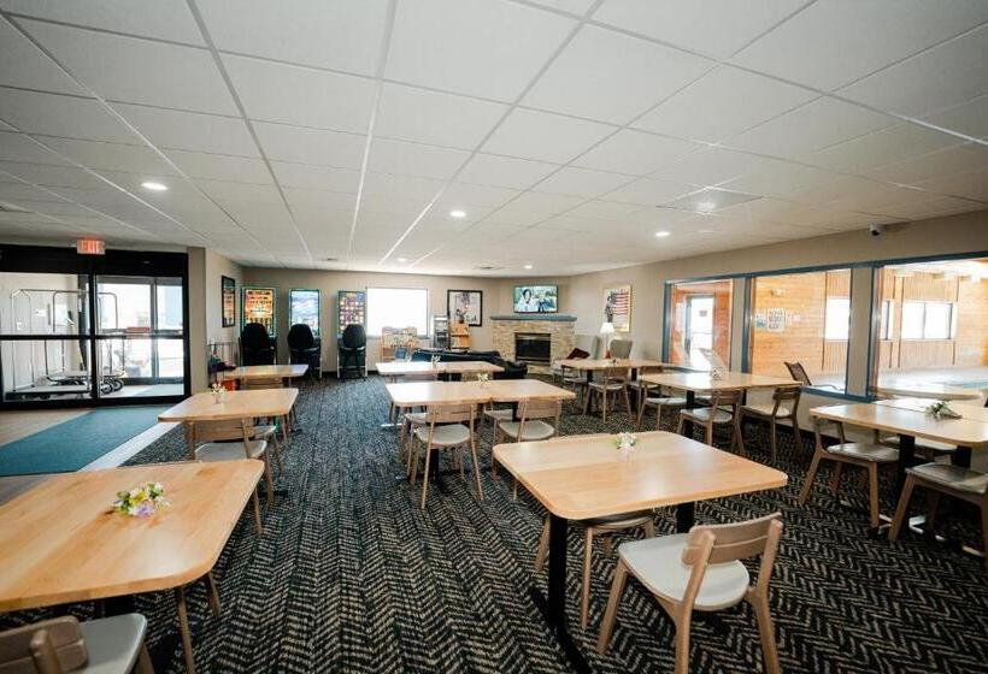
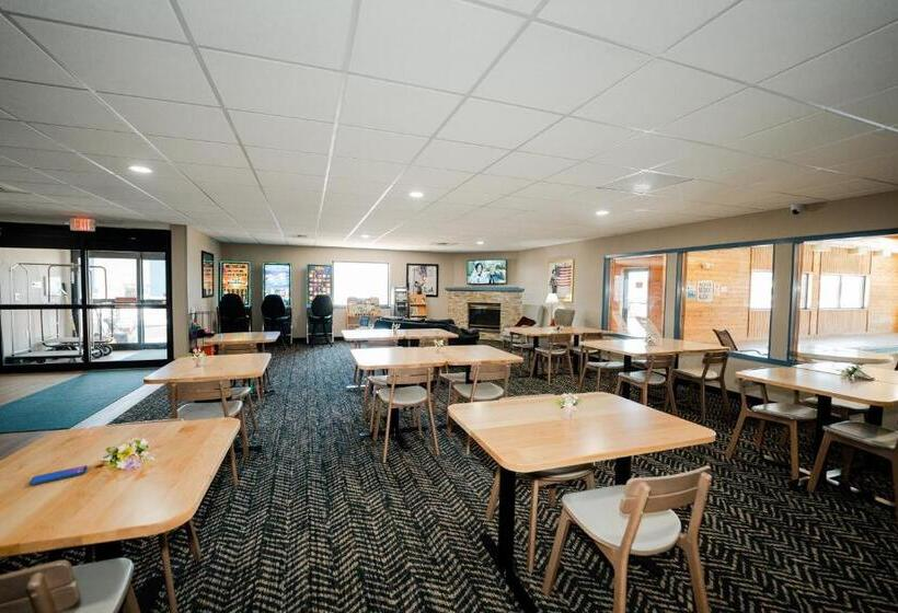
+ smartphone [28,464,89,486]
